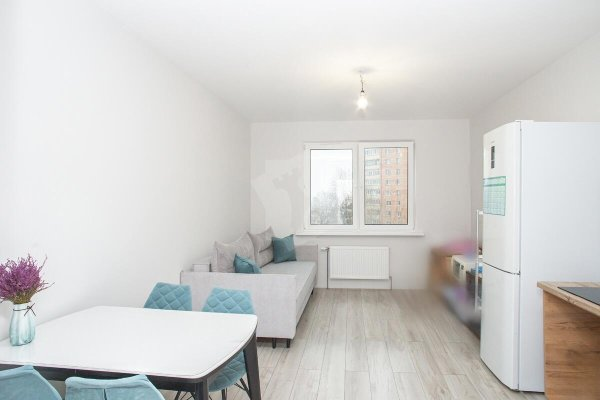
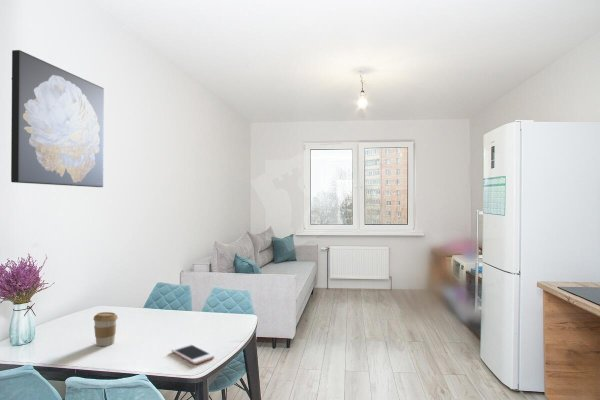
+ coffee cup [93,311,119,347]
+ wall art [10,49,105,188]
+ cell phone [171,343,215,365]
